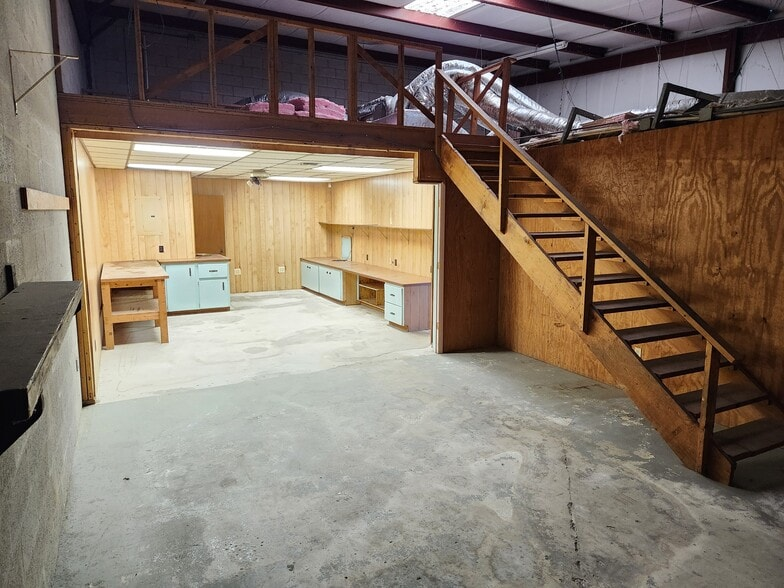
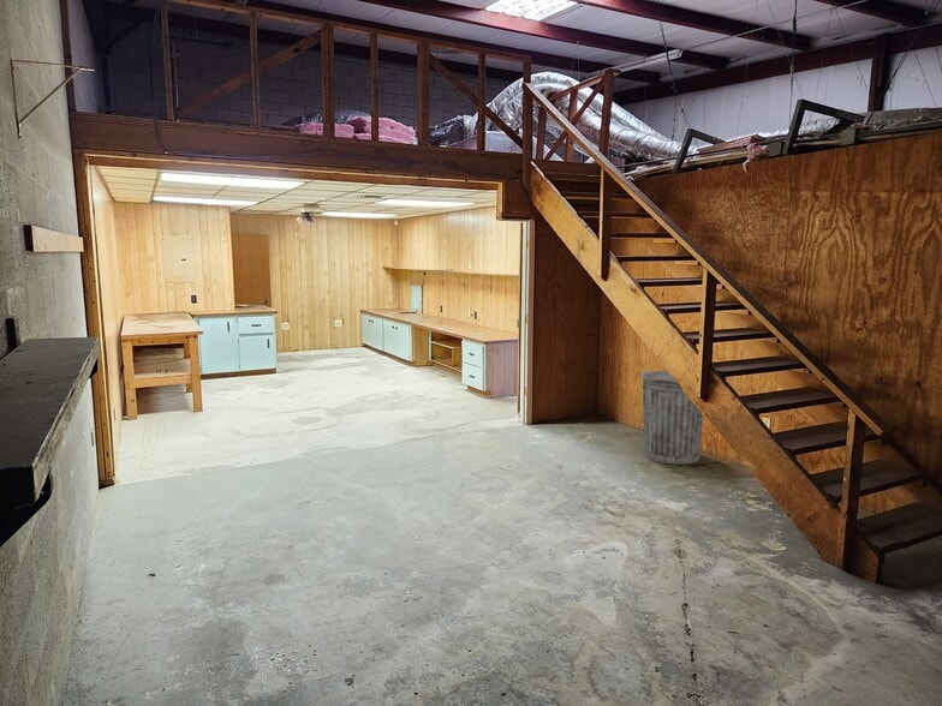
+ trash can [640,370,704,465]
